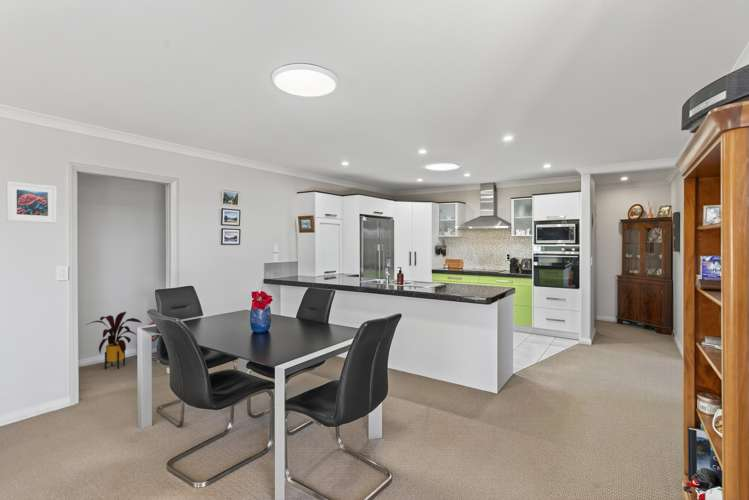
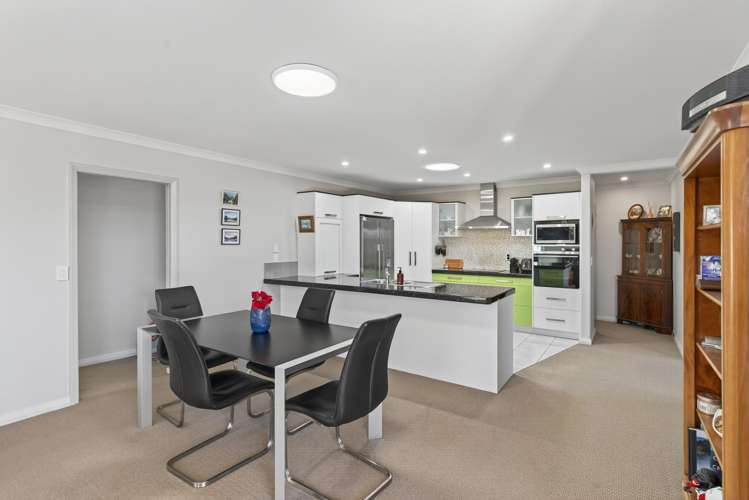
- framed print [5,180,58,224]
- house plant [85,311,143,370]
